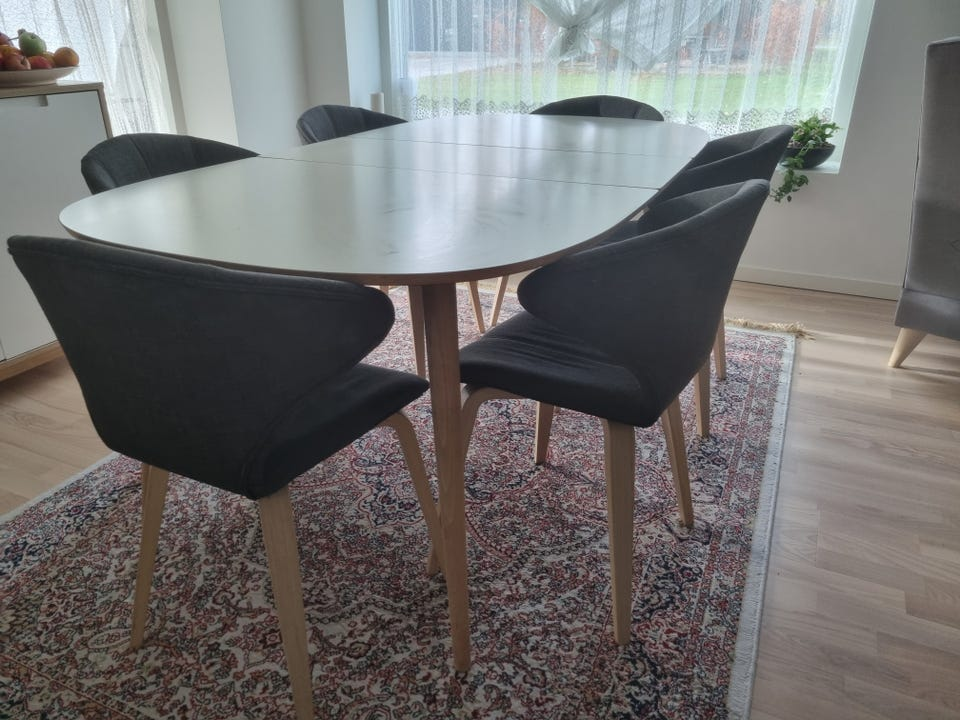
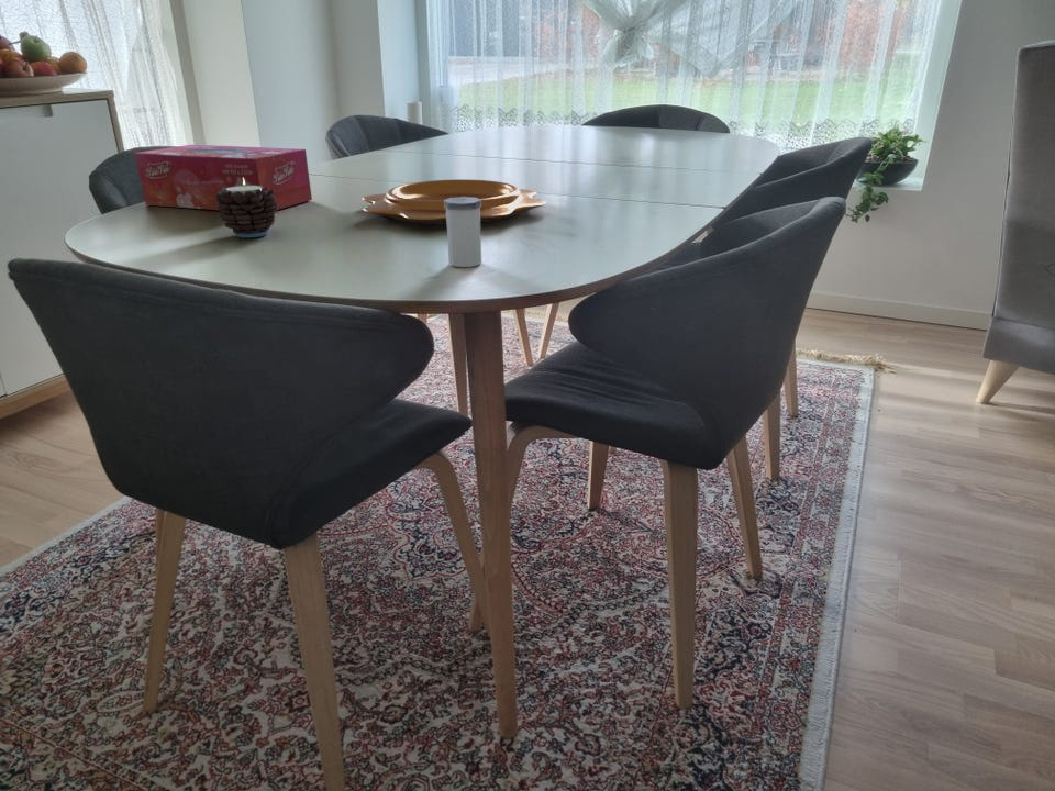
+ candle [215,178,278,238]
+ tissue box [133,144,313,211]
+ salt shaker [444,197,482,268]
+ decorative bowl [362,178,547,225]
